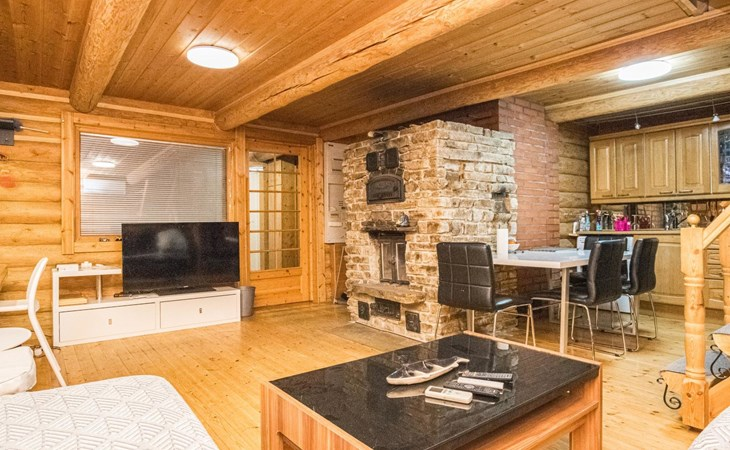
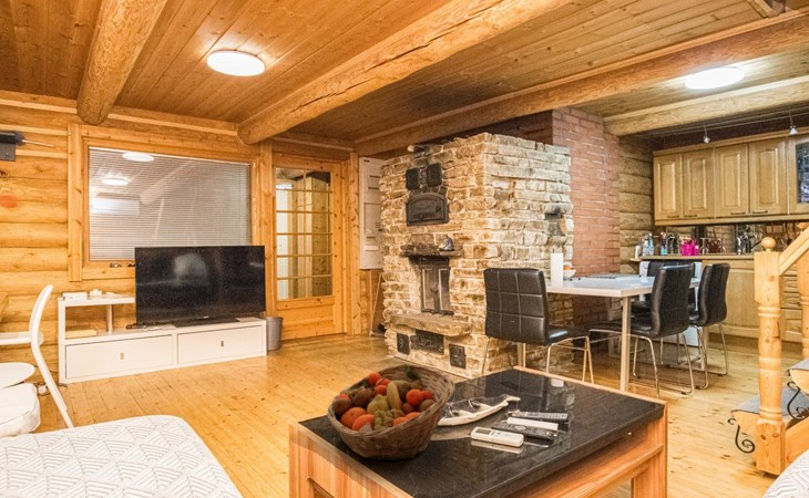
+ fruit basket [326,363,455,461]
